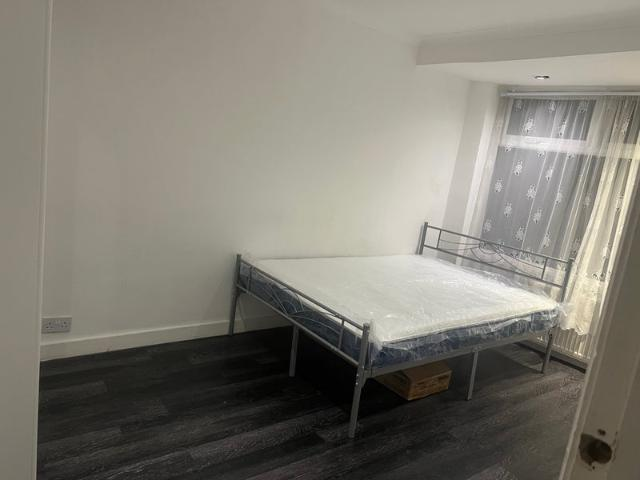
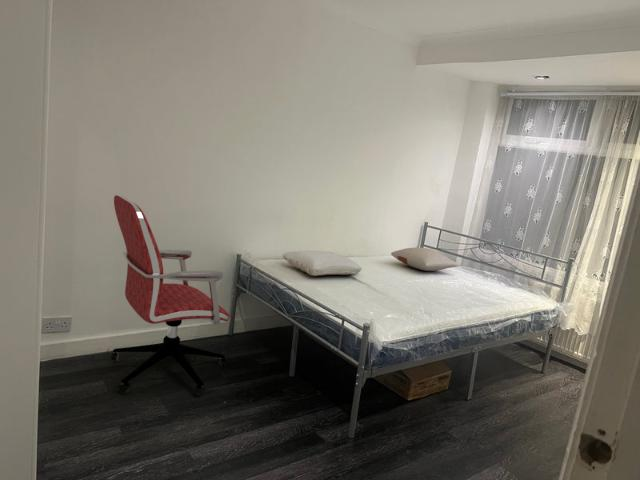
+ office chair [110,194,231,397]
+ pillow [282,250,363,277]
+ pillow [390,247,460,272]
